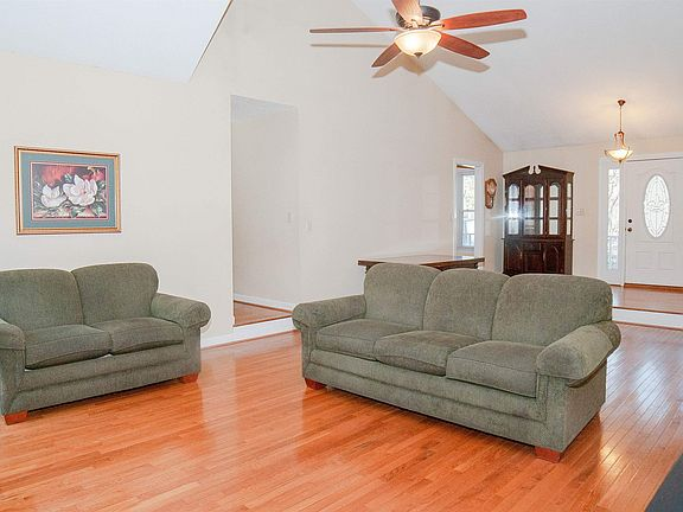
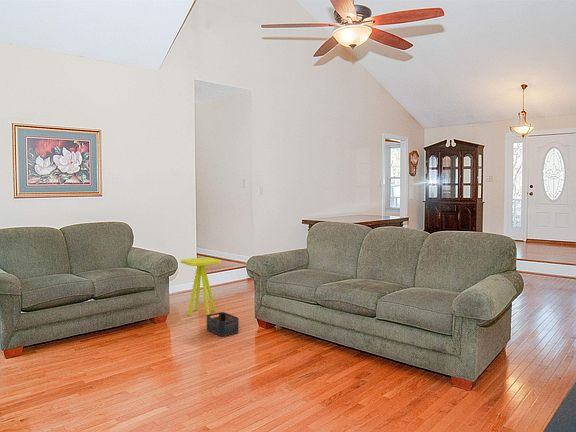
+ storage bin [206,311,240,337]
+ side table [180,256,222,316]
